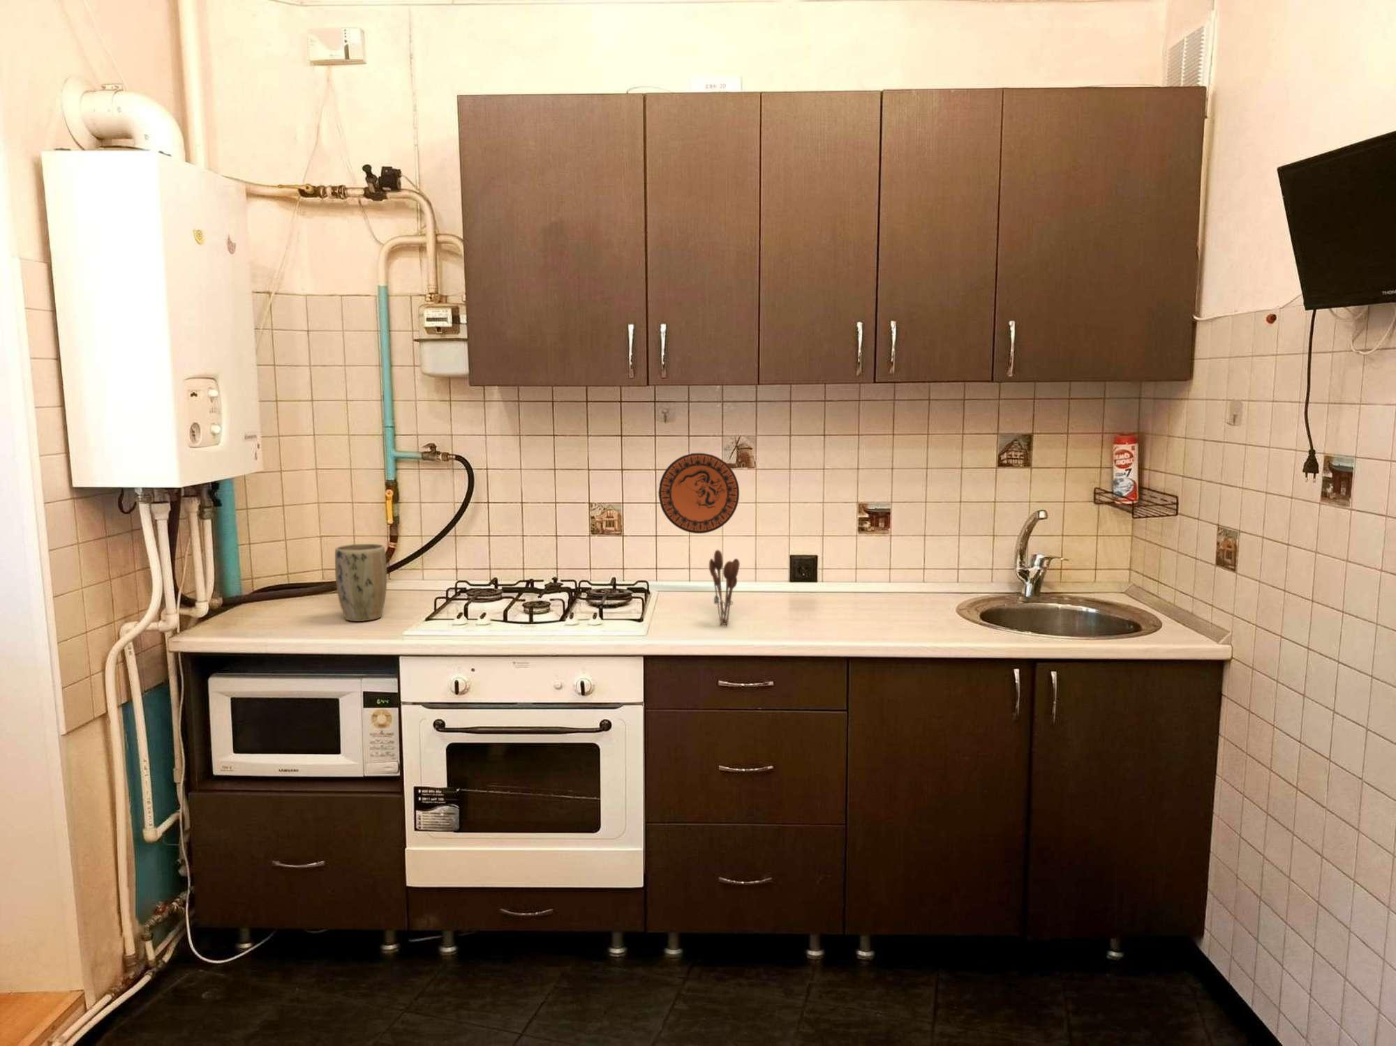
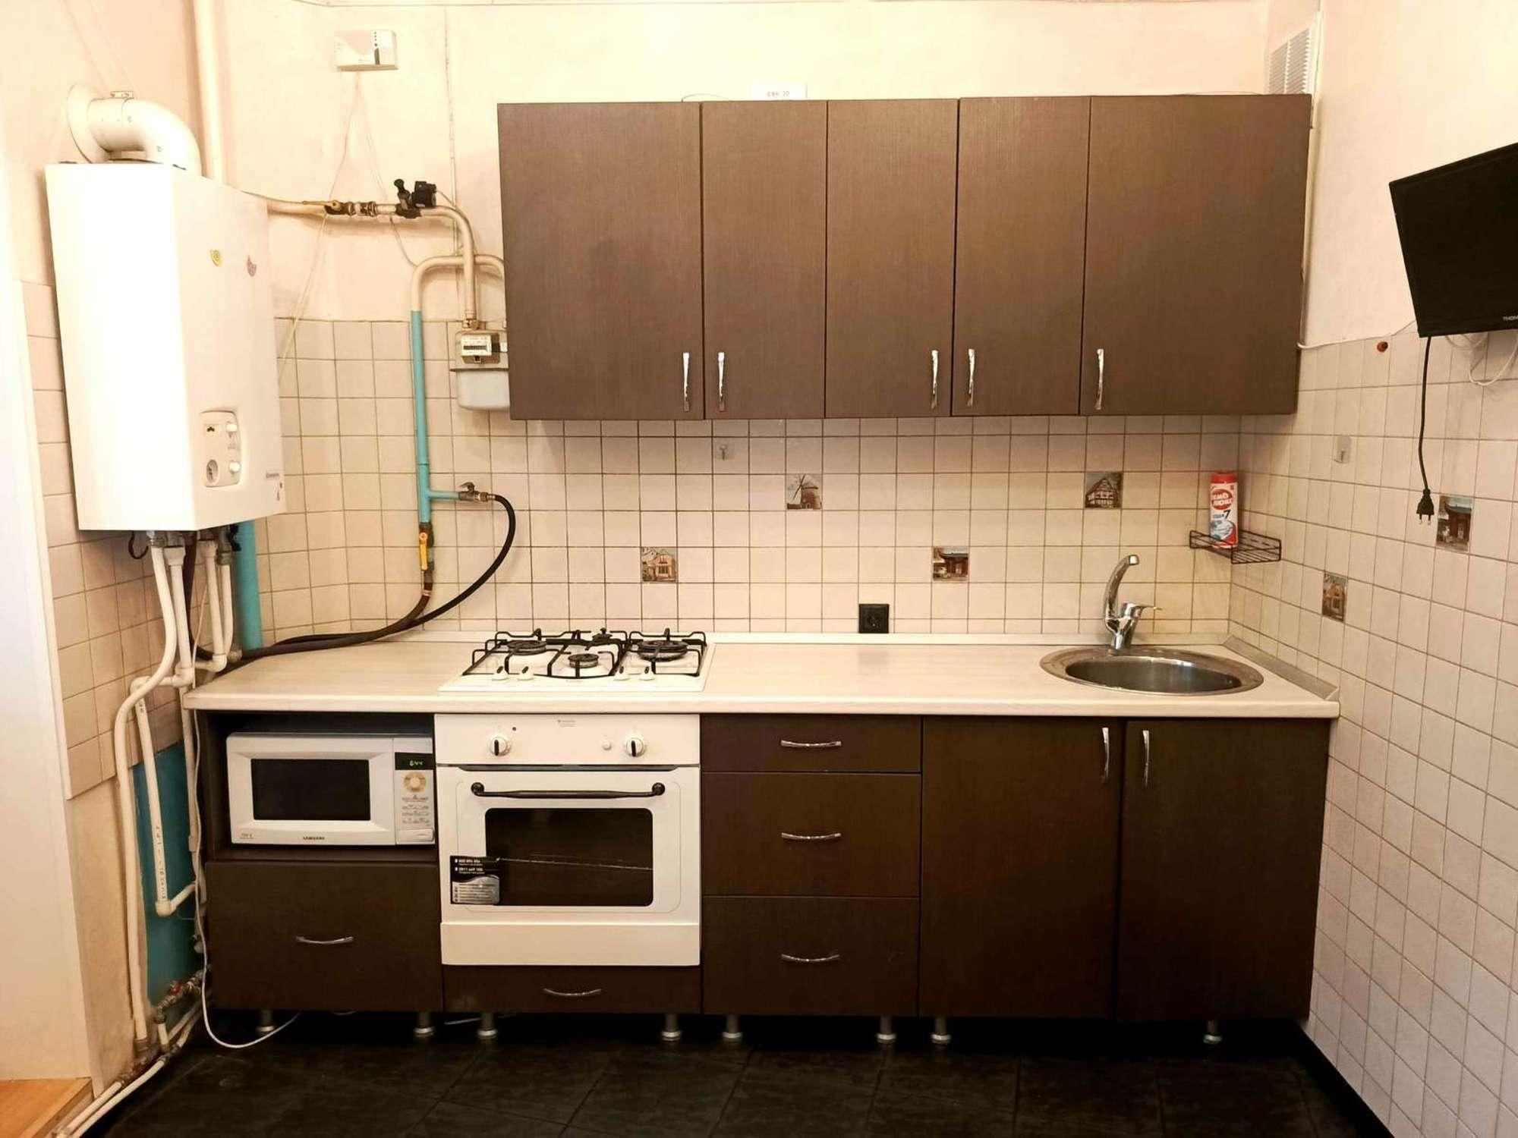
- decorative plate [657,453,740,534]
- plant pot [334,543,387,622]
- utensil holder [709,549,741,626]
